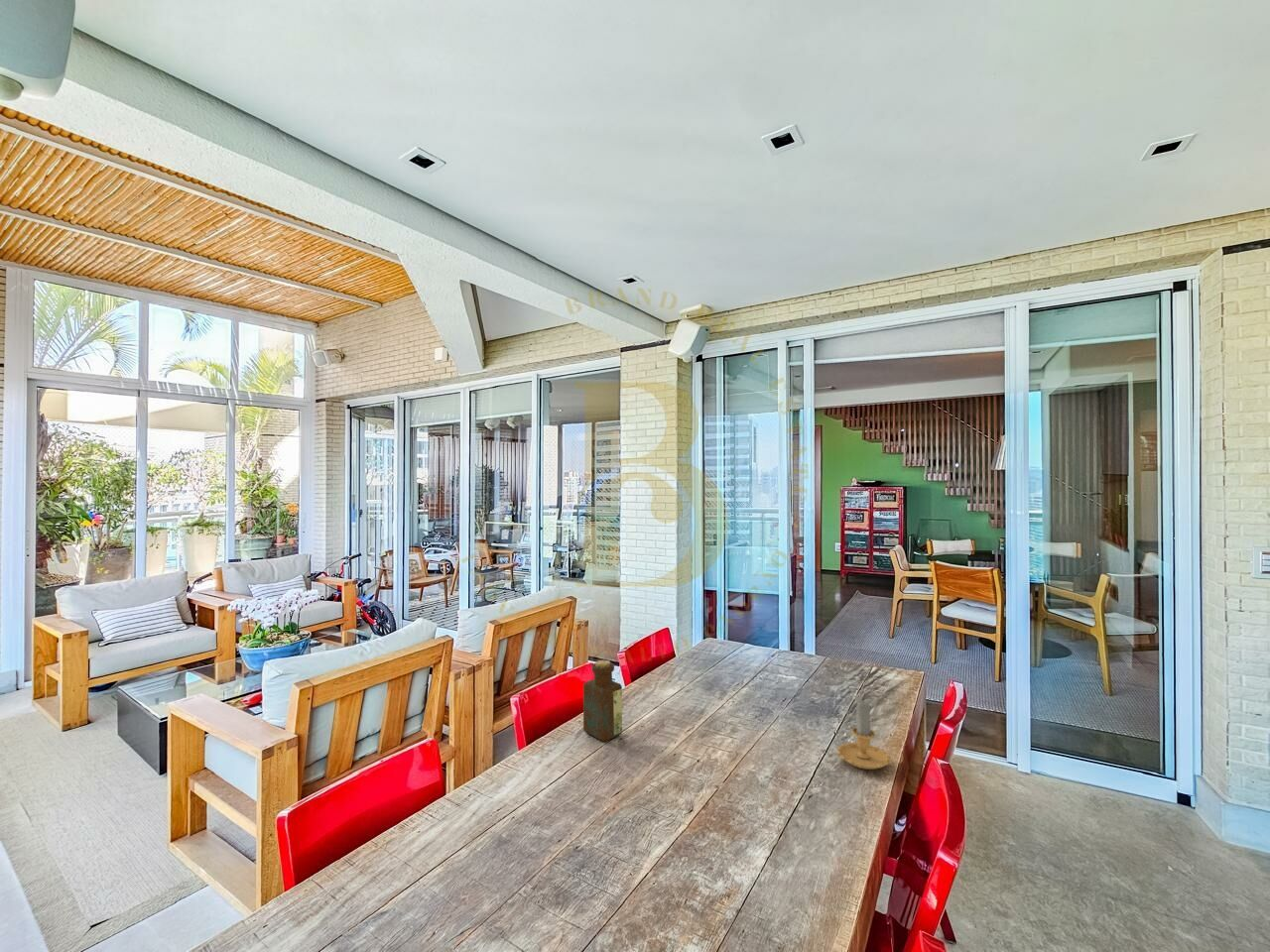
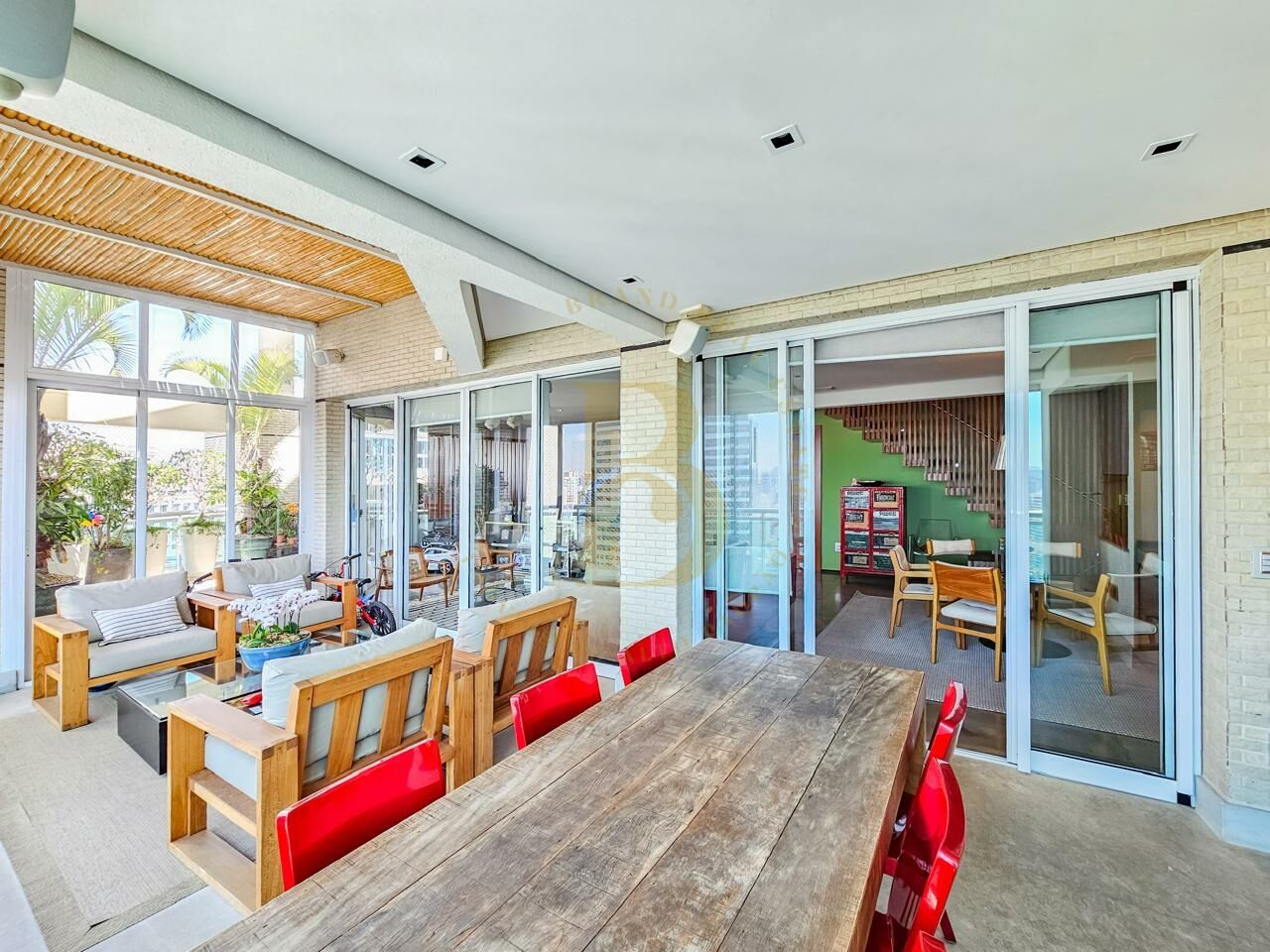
- candle [836,699,904,771]
- bottle [582,659,623,742]
